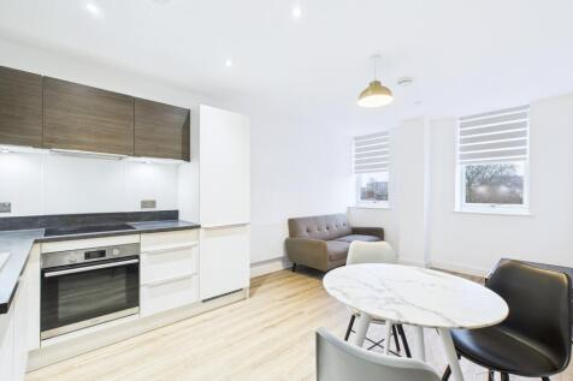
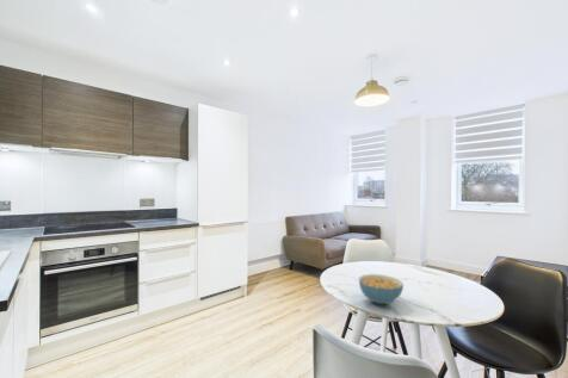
+ cereal bowl [358,273,405,305]
